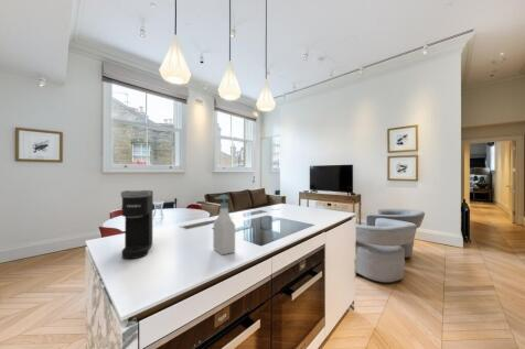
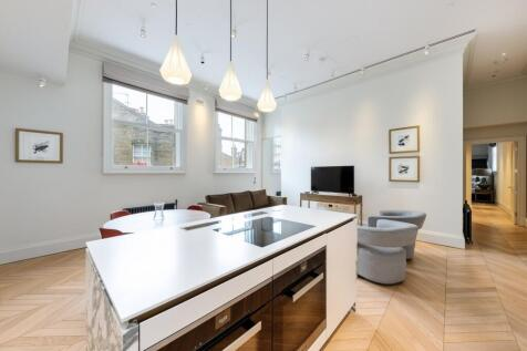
- coffee maker [120,189,154,260]
- soap bottle [212,194,236,257]
